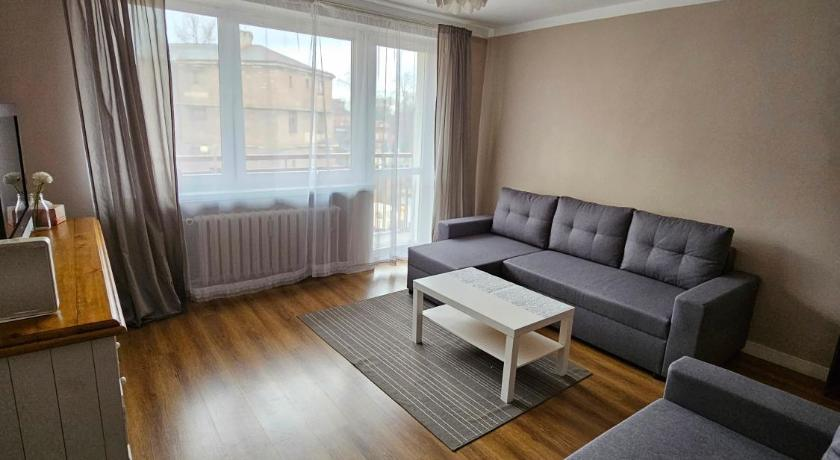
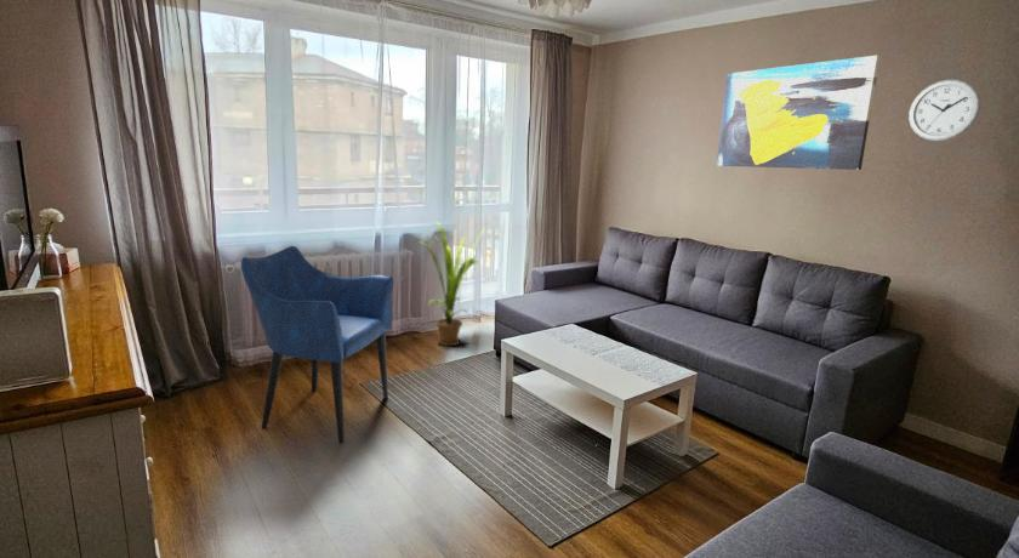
+ armchair [240,245,394,444]
+ house plant [416,220,488,347]
+ wall clock [907,79,983,142]
+ wall art [716,55,881,171]
